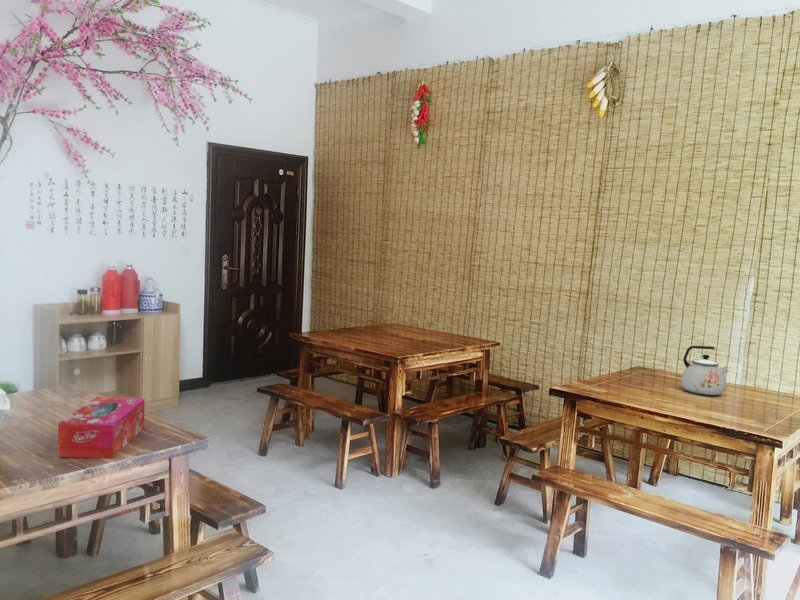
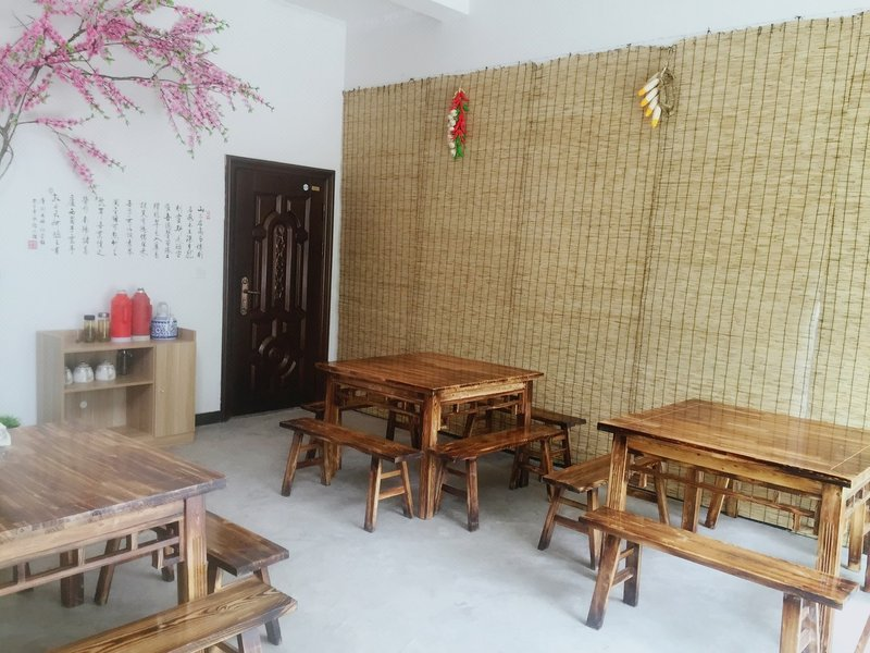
- kettle [680,345,729,396]
- tissue box [57,396,146,459]
